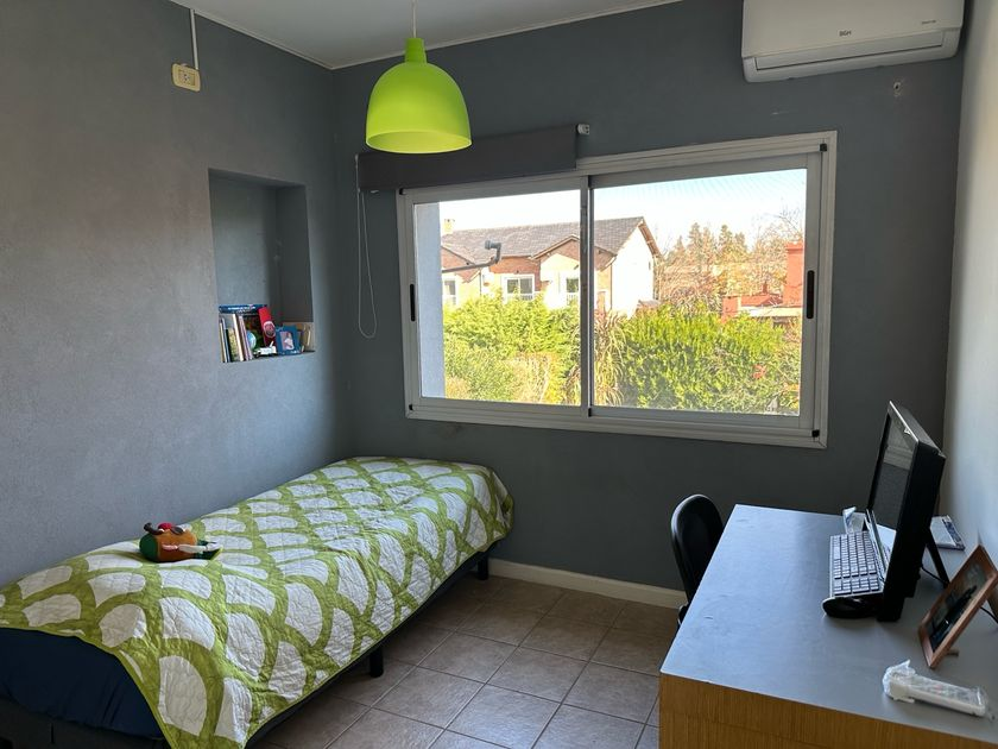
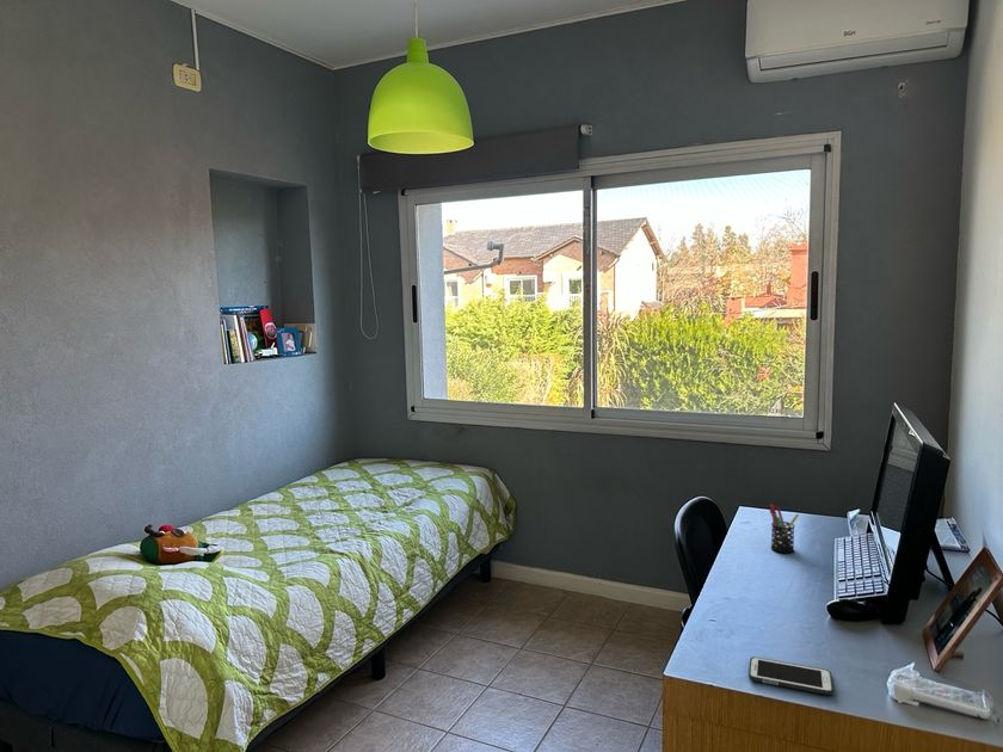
+ cell phone [747,655,835,696]
+ pen holder [768,504,800,554]
